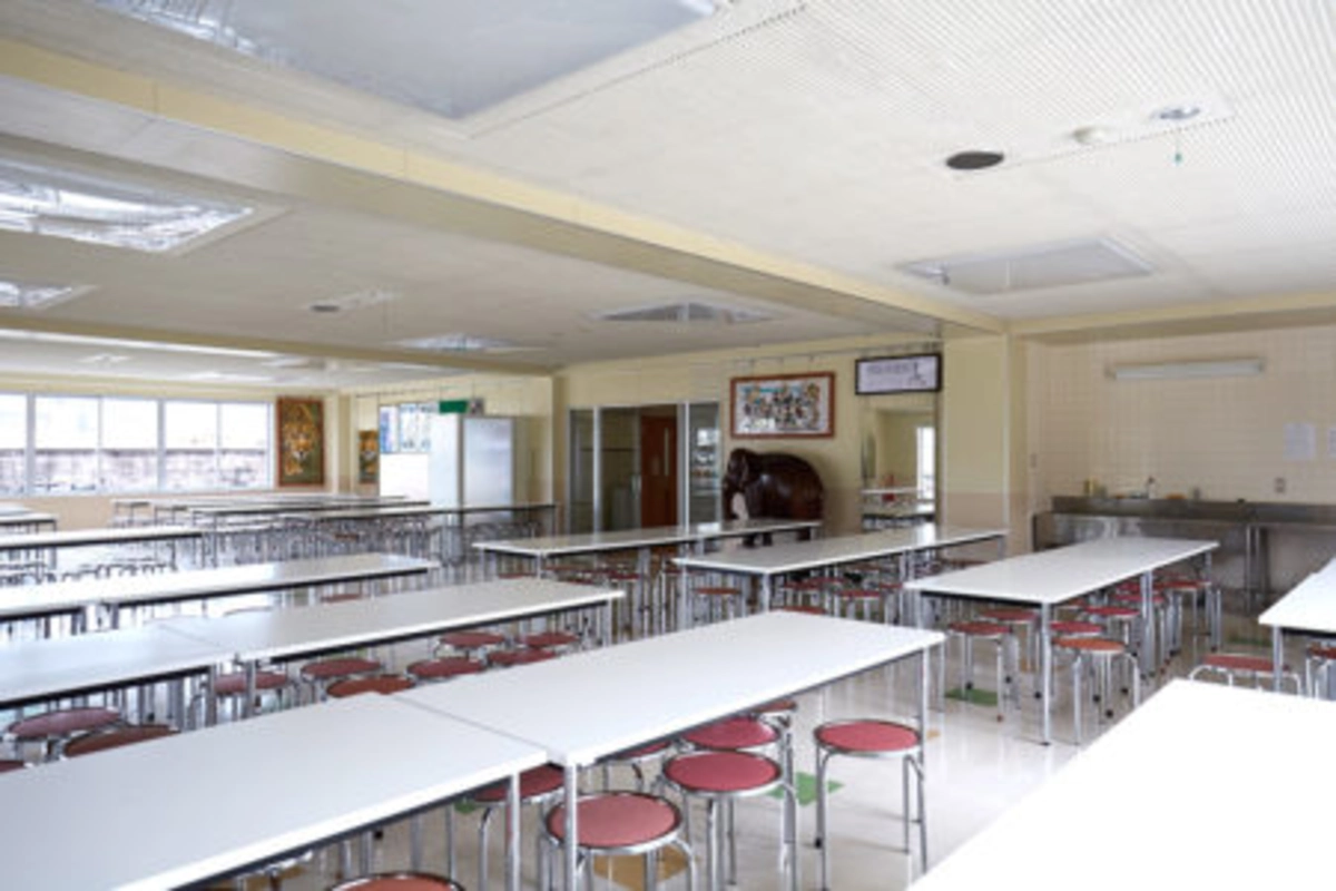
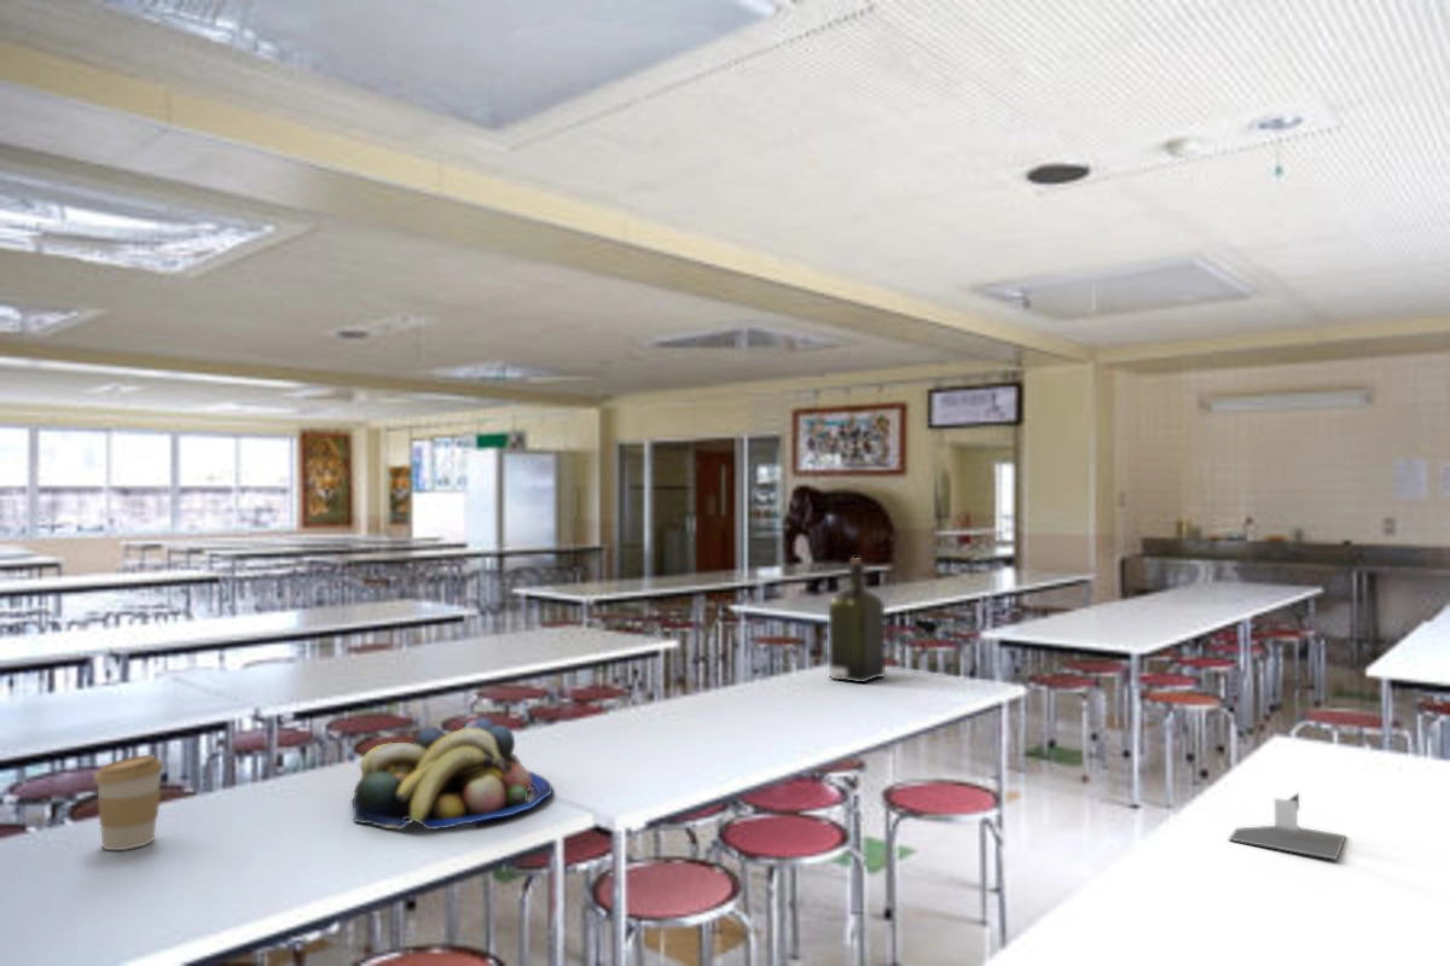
+ liquor [828,557,887,683]
+ coffee cup [93,753,164,851]
+ napkin holder [1228,792,1347,861]
+ fruit bowl [350,716,553,831]
